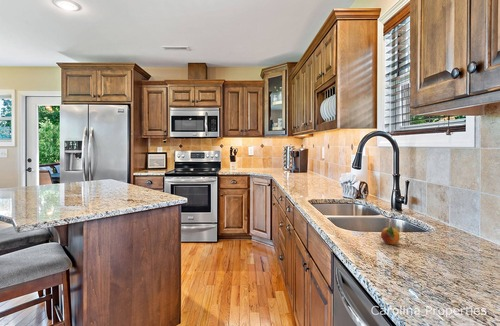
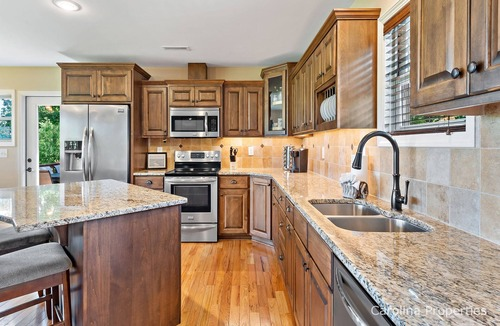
- fruit [380,221,400,246]
